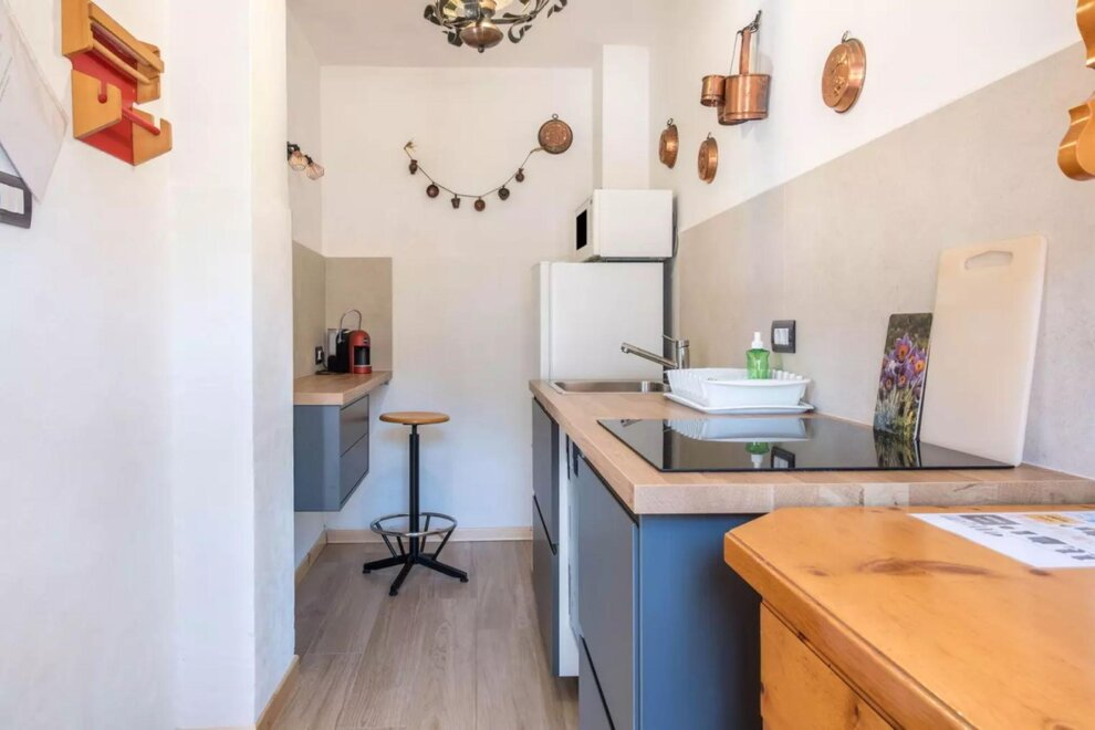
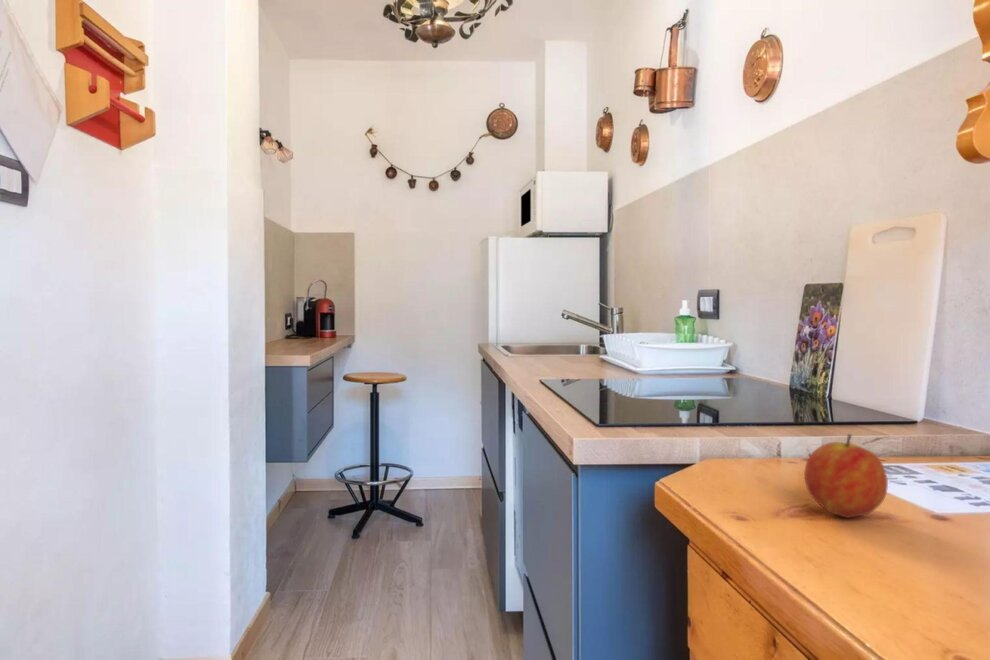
+ fruit [803,433,889,519]
